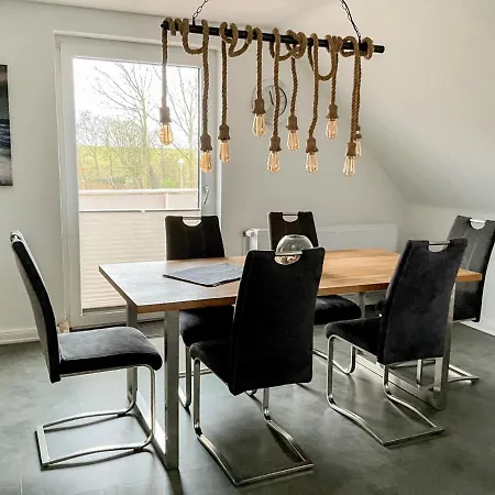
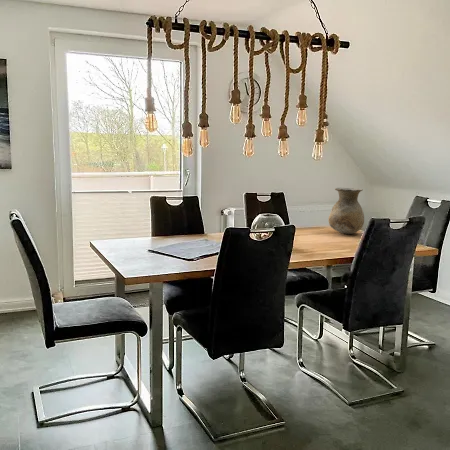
+ vase [327,187,365,235]
